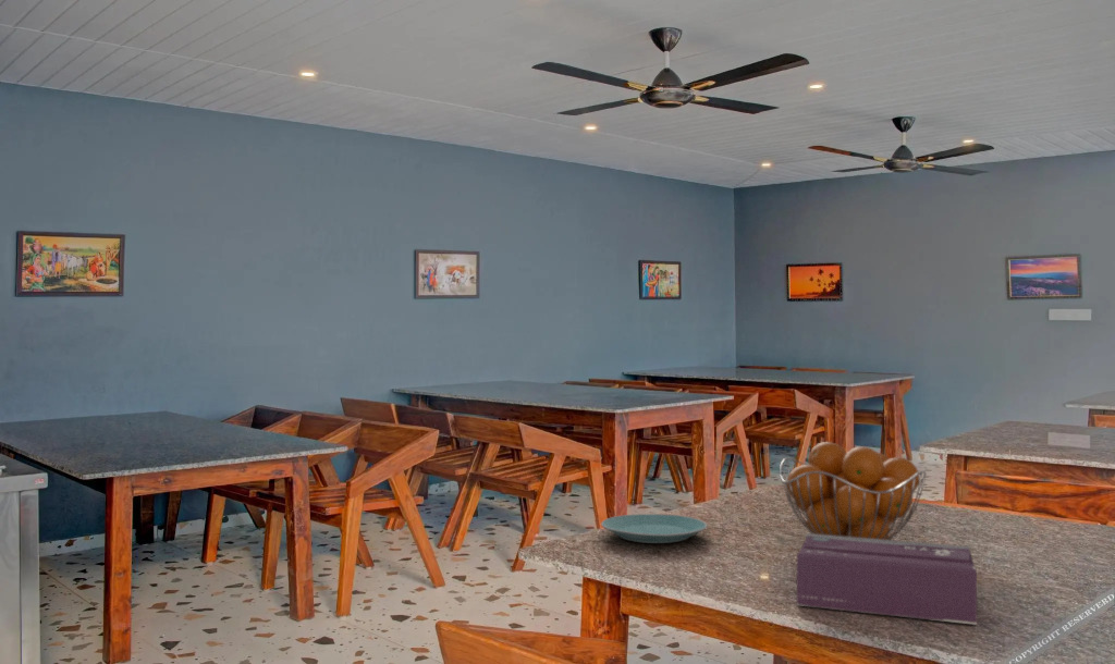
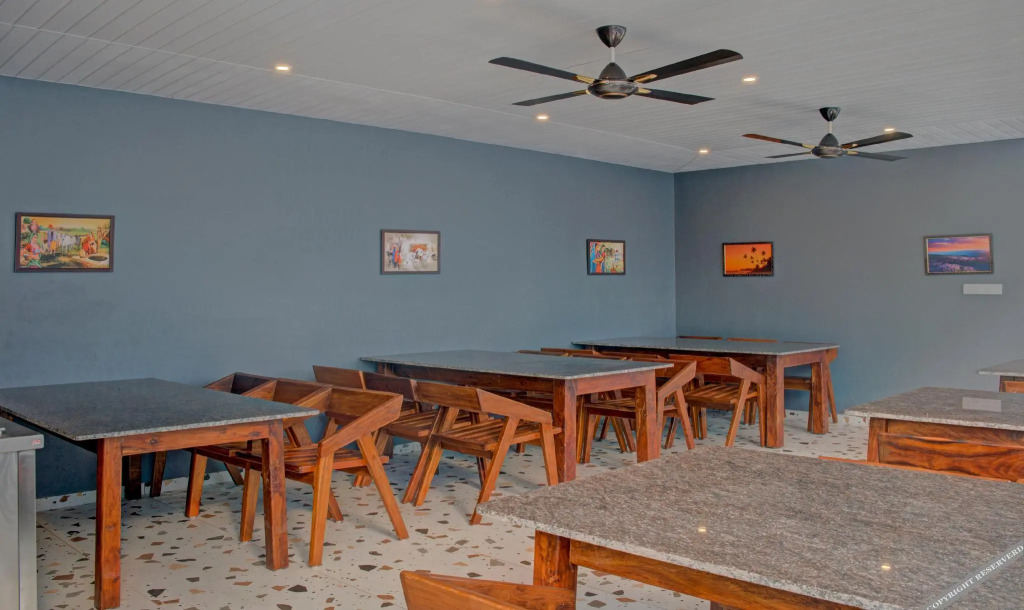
- plate [600,513,709,544]
- fruit basket [779,441,928,540]
- tissue box [796,532,978,626]
